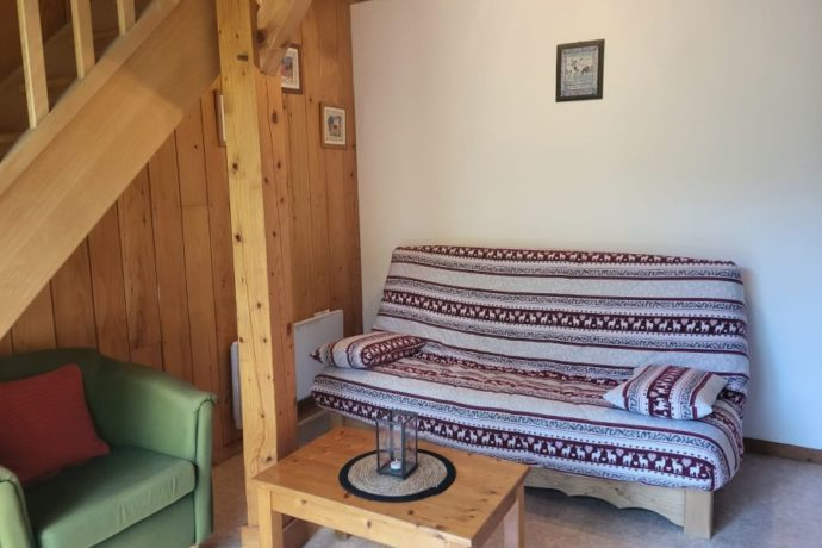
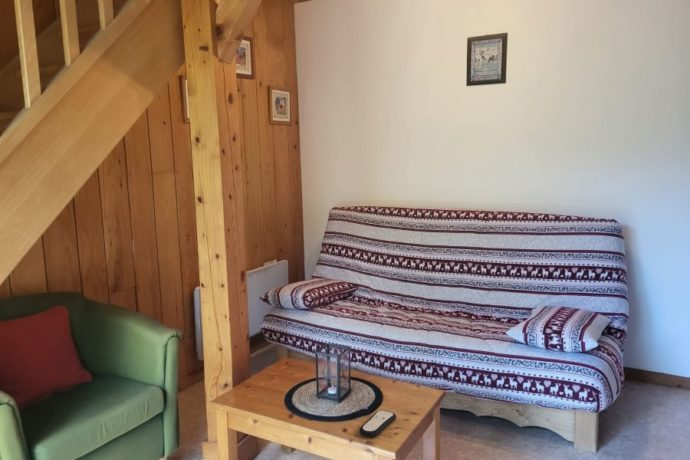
+ remote control [359,409,397,438]
